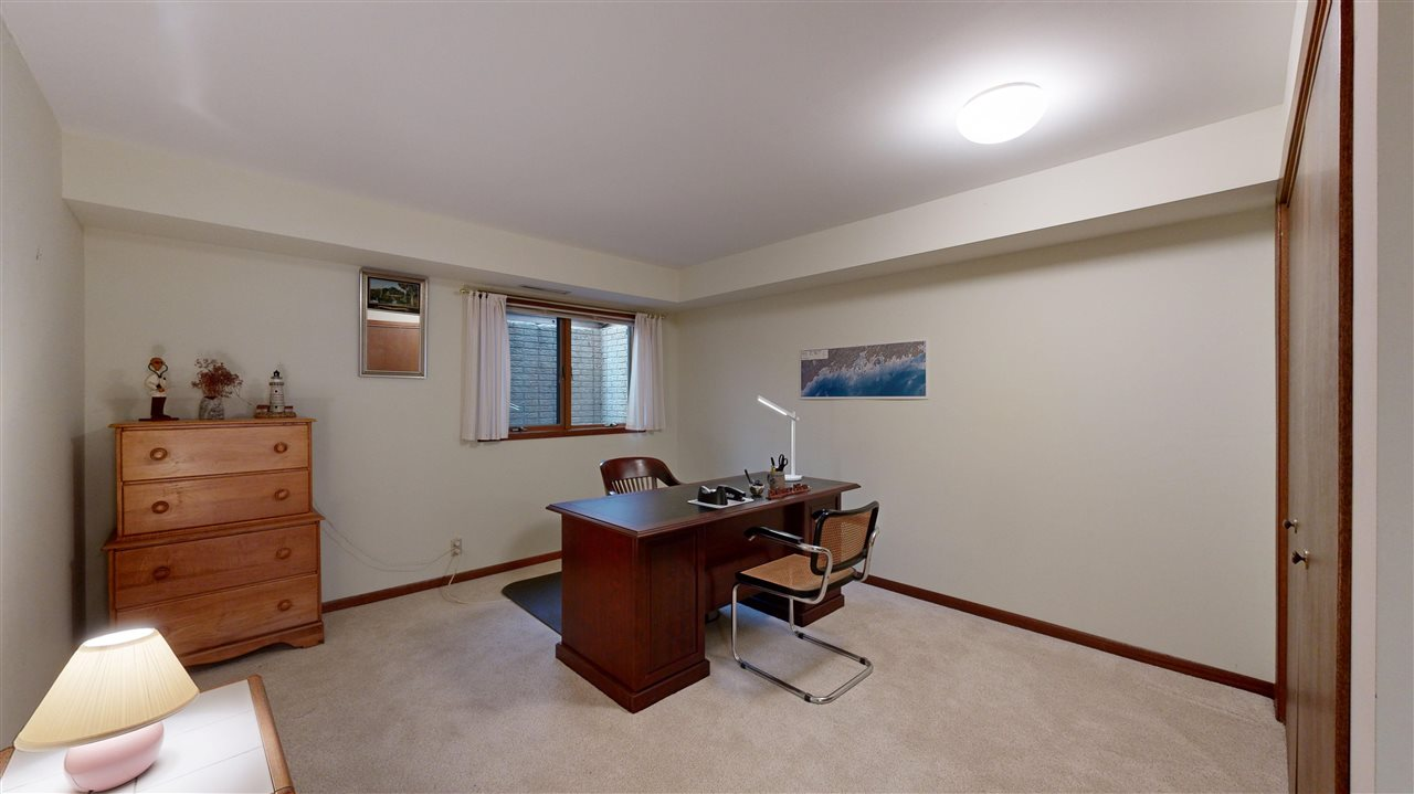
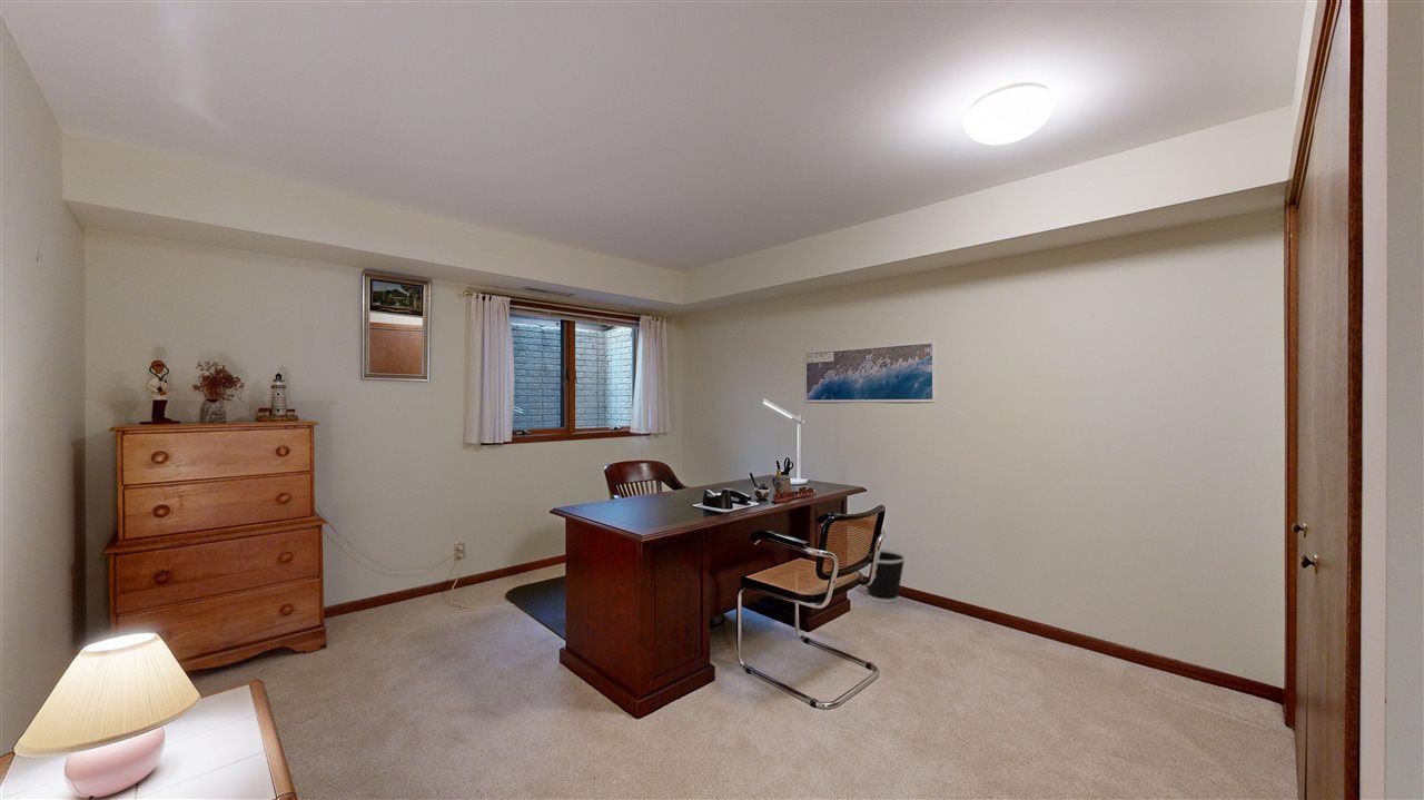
+ wastebasket [866,547,907,604]
